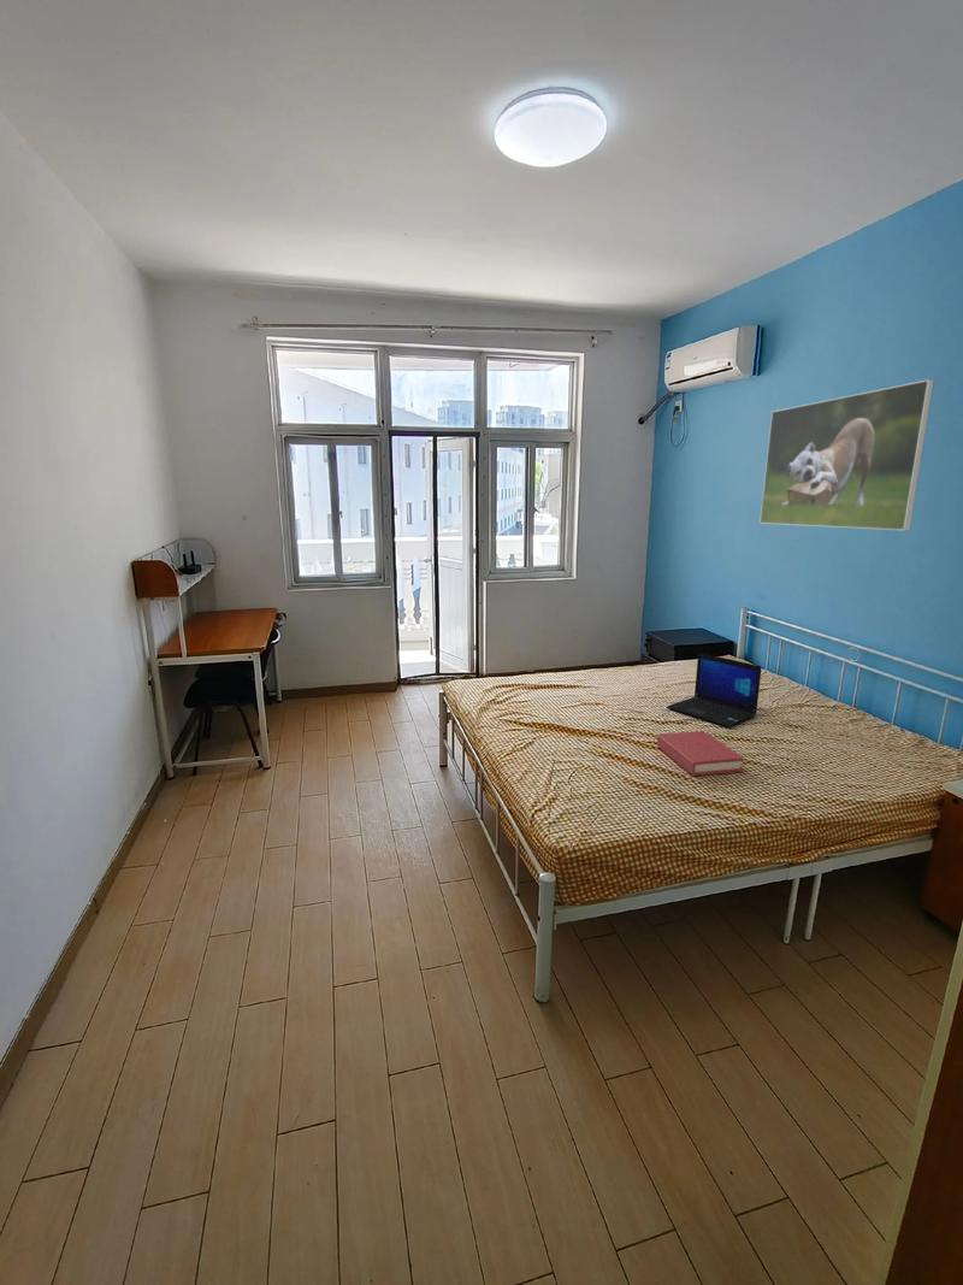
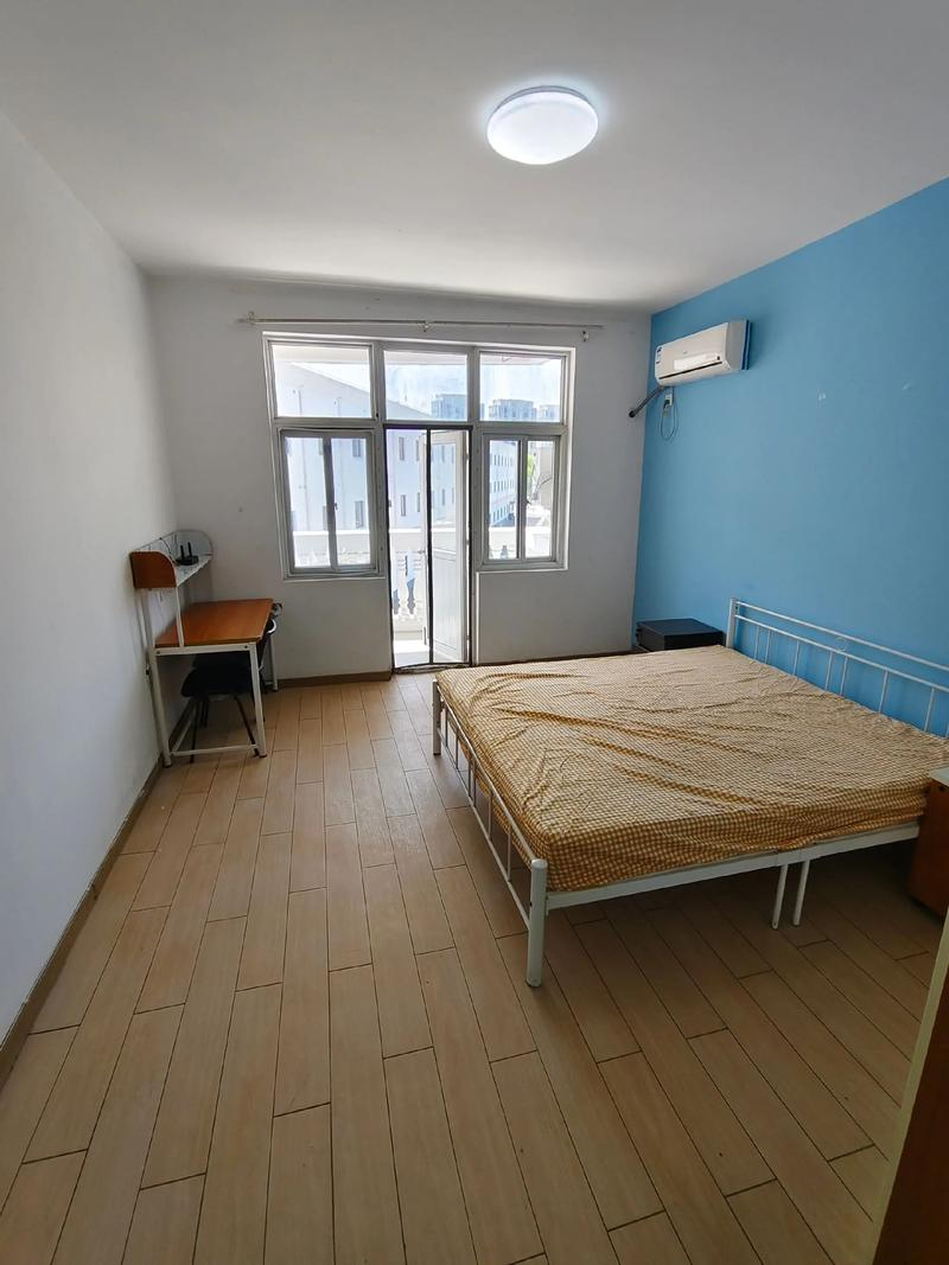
- laptop [666,652,763,729]
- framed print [758,378,935,531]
- hardback book [656,730,745,777]
